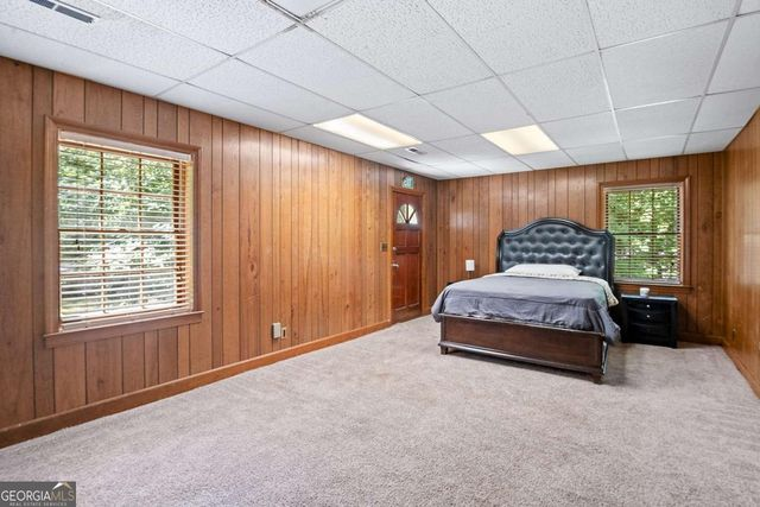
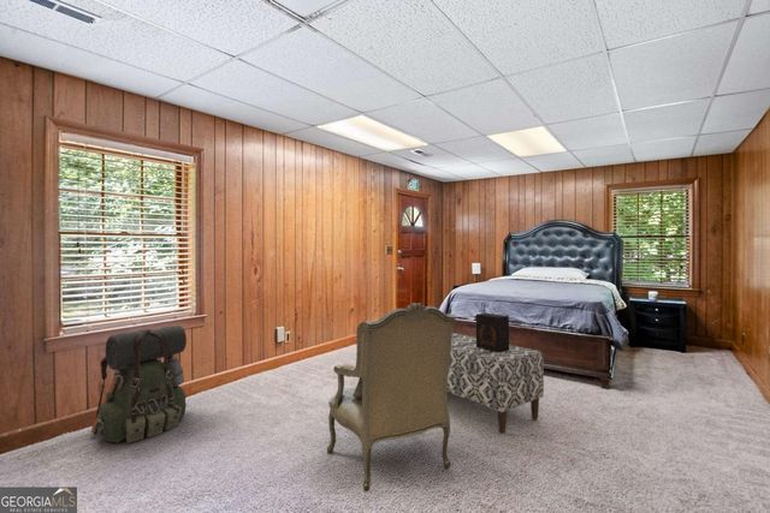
+ bench [448,332,545,434]
+ armchair [326,302,457,493]
+ backpack [90,324,188,445]
+ decorative box [475,311,510,352]
